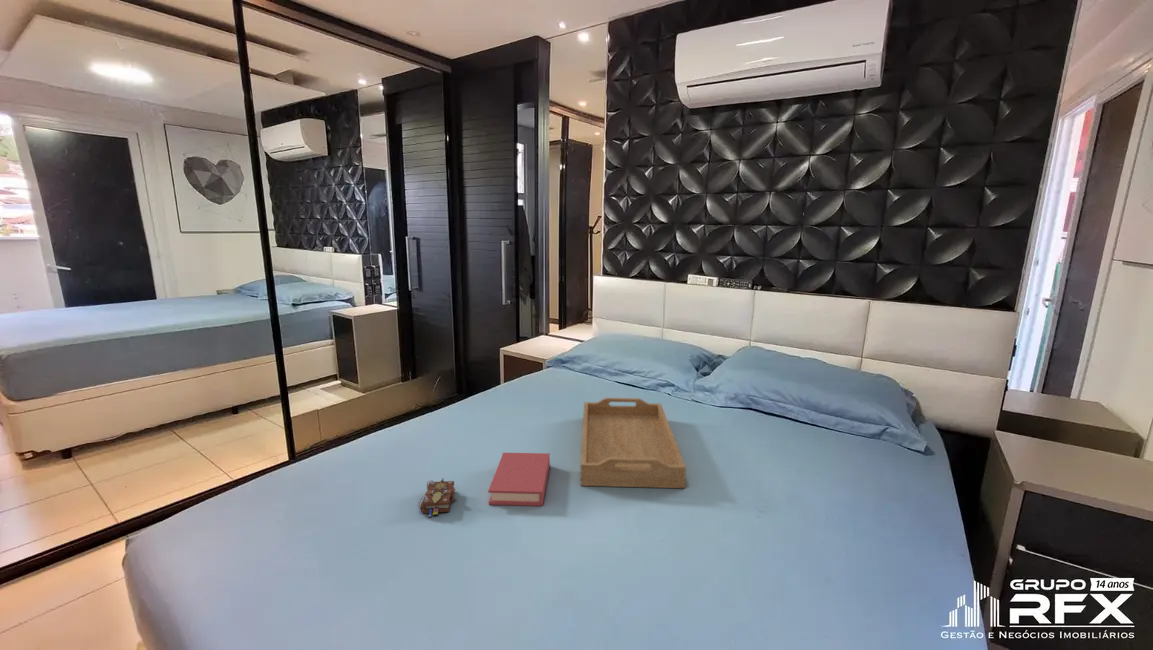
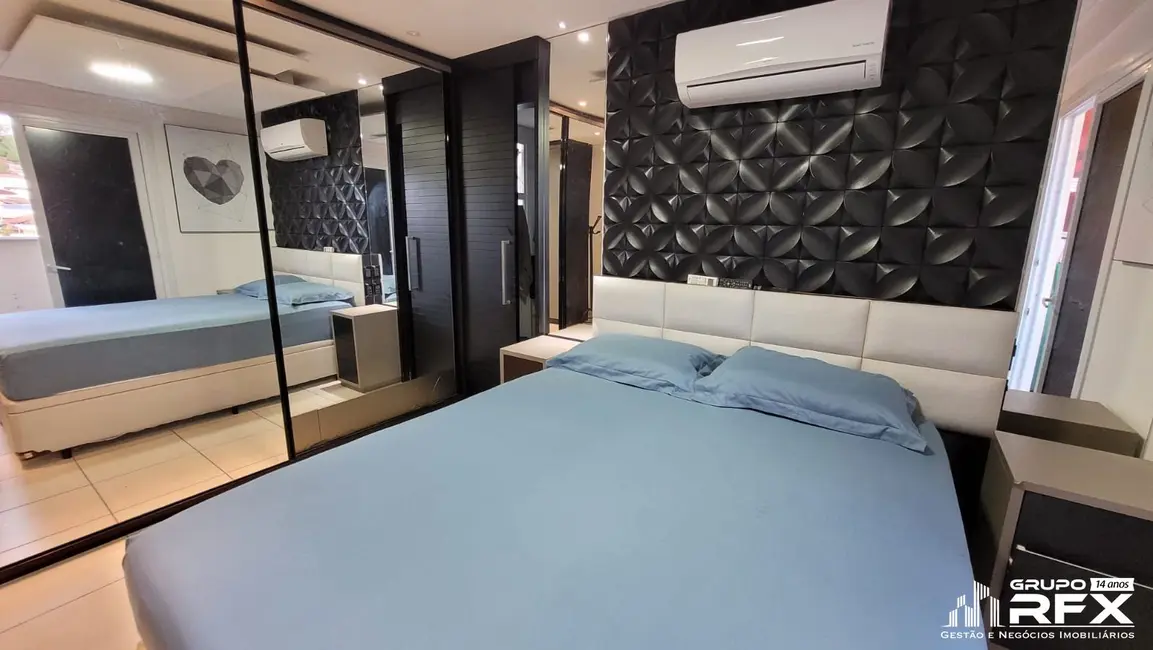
- serving tray [580,397,687,489]
- book [487,452,551,507]
- decorative book [417,477,456,518]
